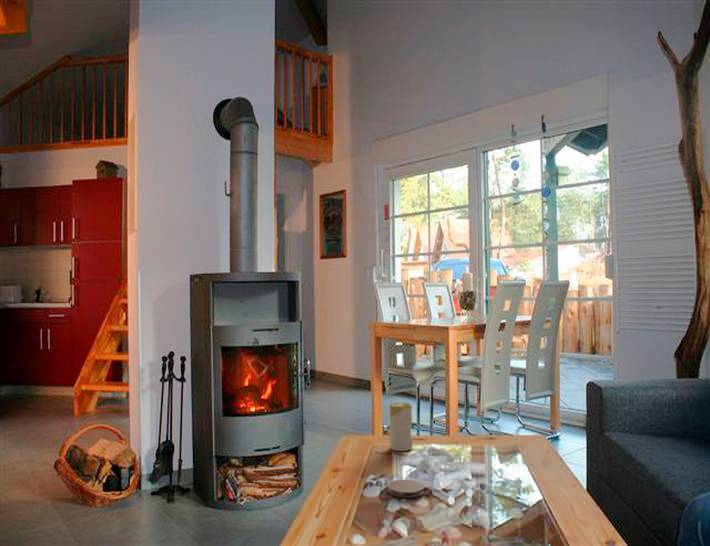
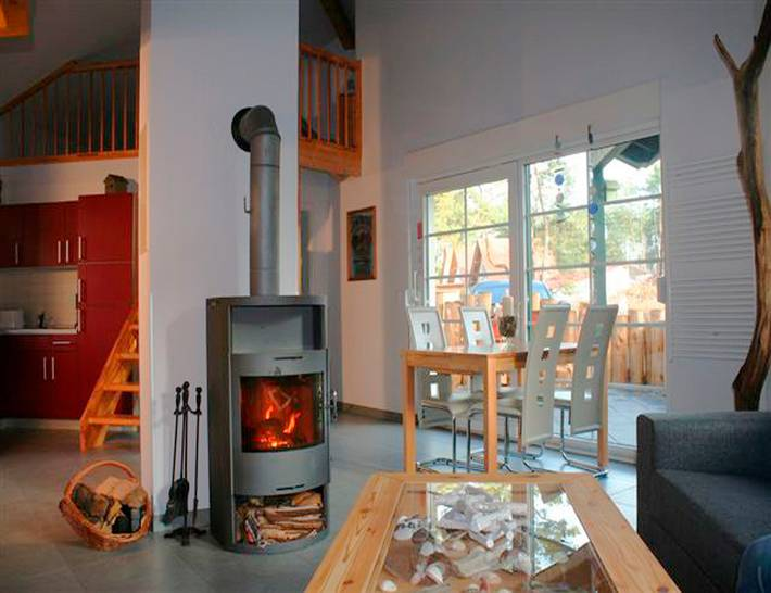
- coaster [387,479,426,499]
- candle [389,401,414,452]
